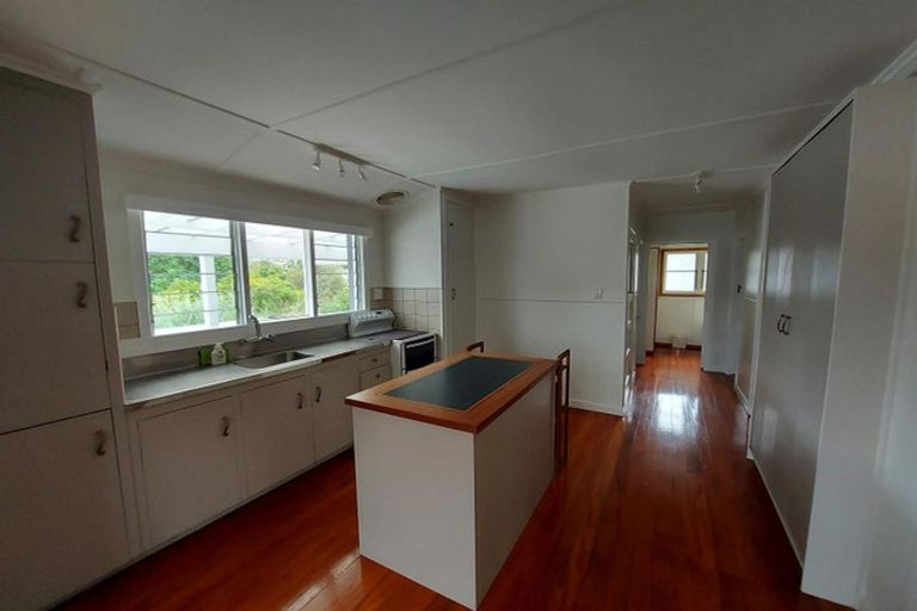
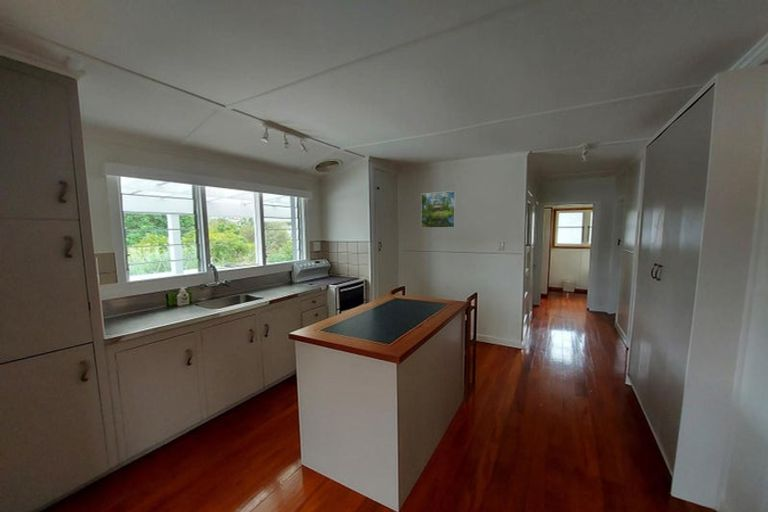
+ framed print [420,190,457,229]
